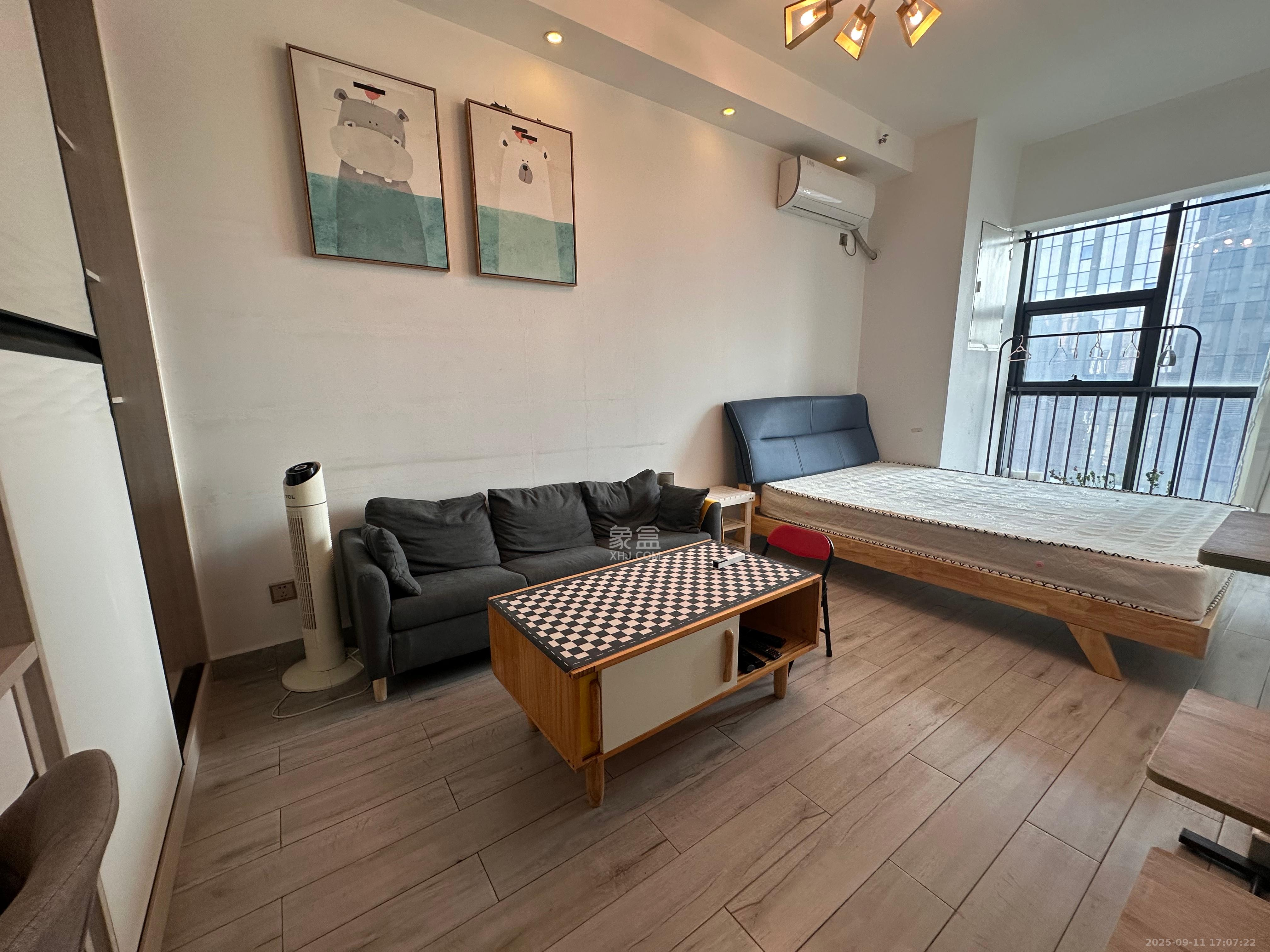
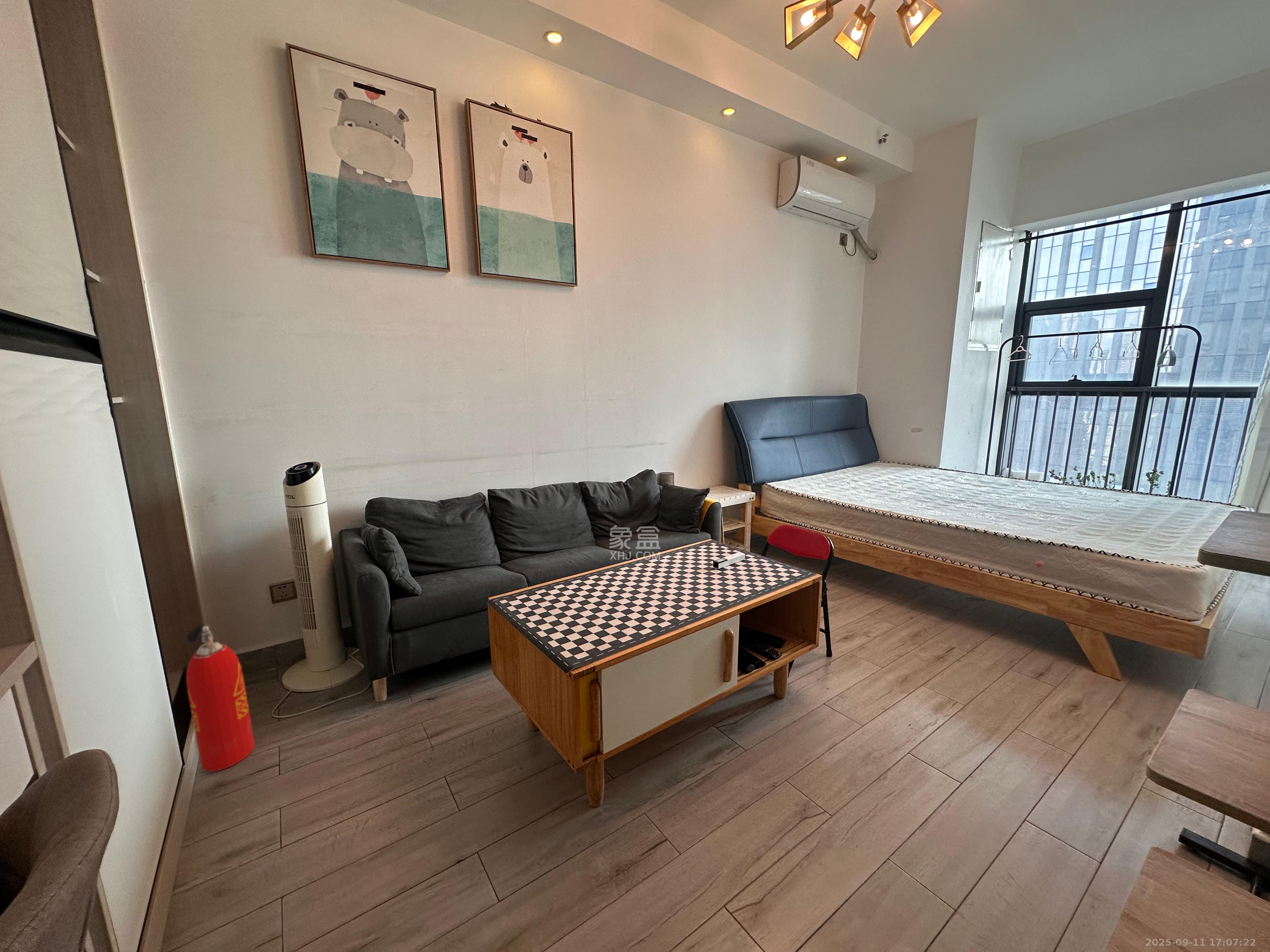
+ fire extinguisher [186,624,255,772]
